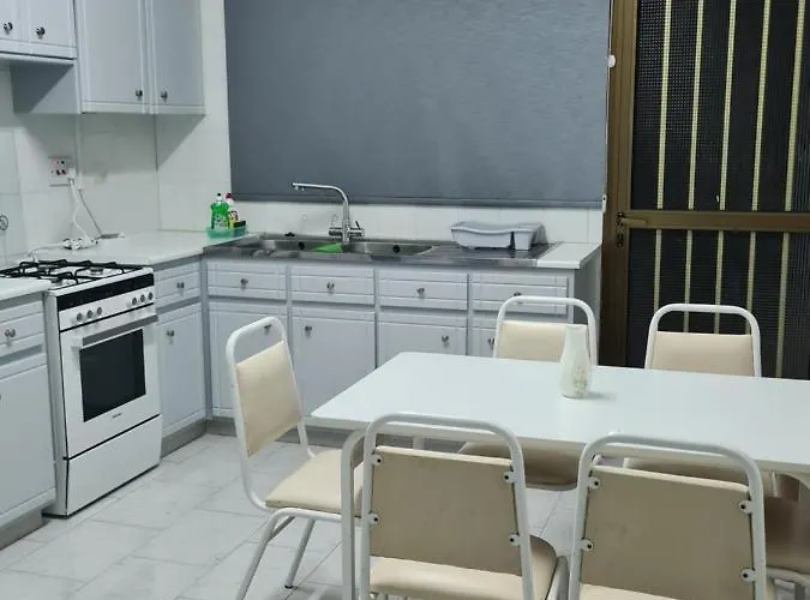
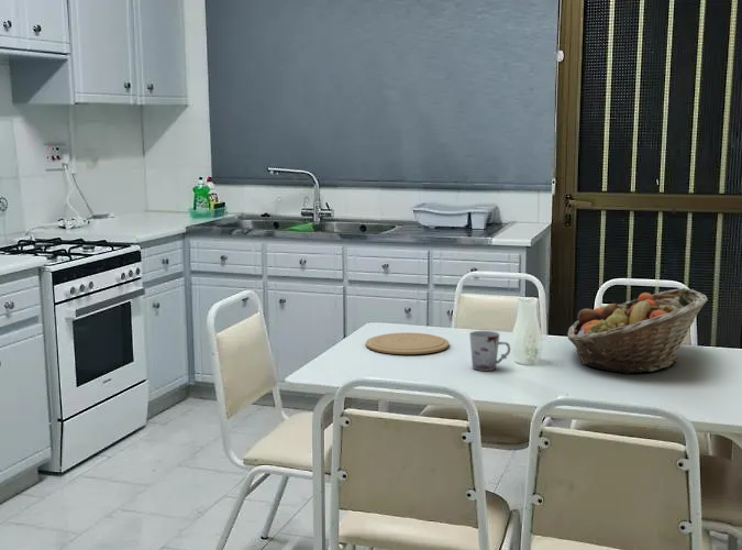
+ fruit basket [566,287,709,375]
+ cup [468,330,511,372]
+ plate [365,332,450,355]
